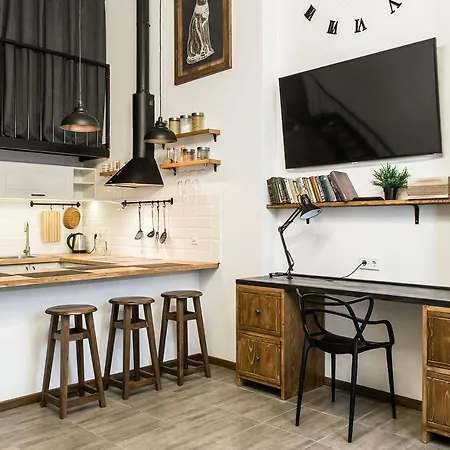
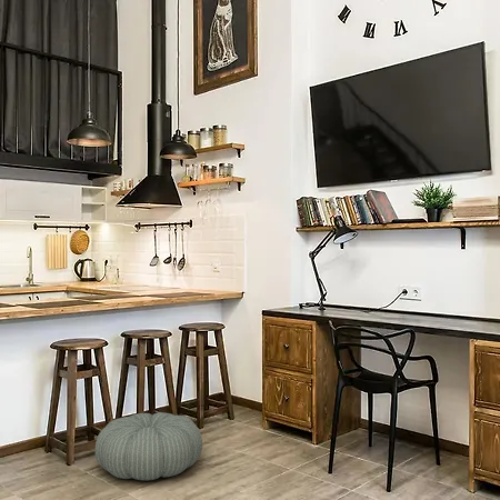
+ pouf [94,411,203,481]
